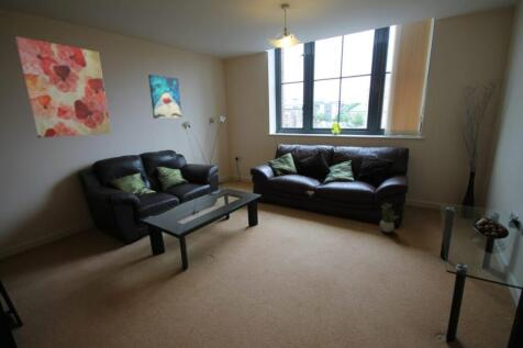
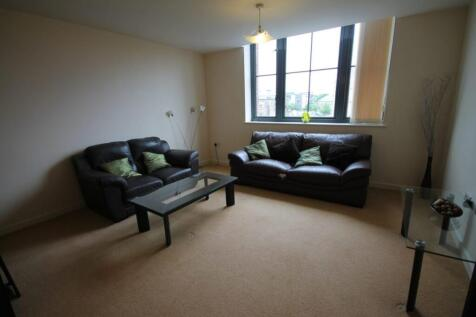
- potted plant [379,201,400,234]
- wall art [14,35,112,138]
- wall art [147,74,182,120]
